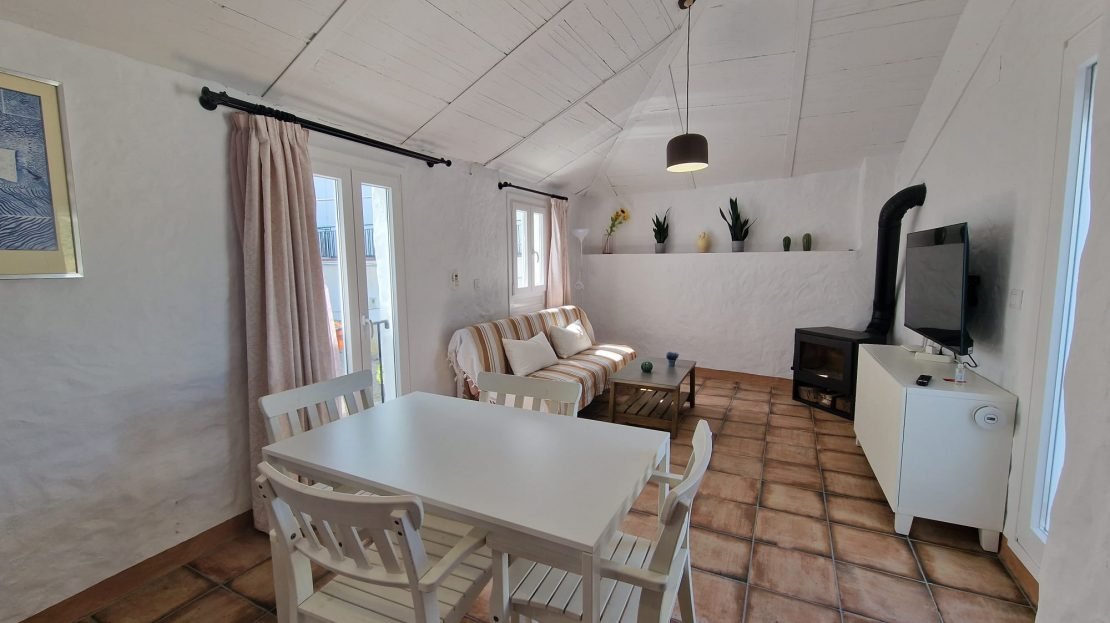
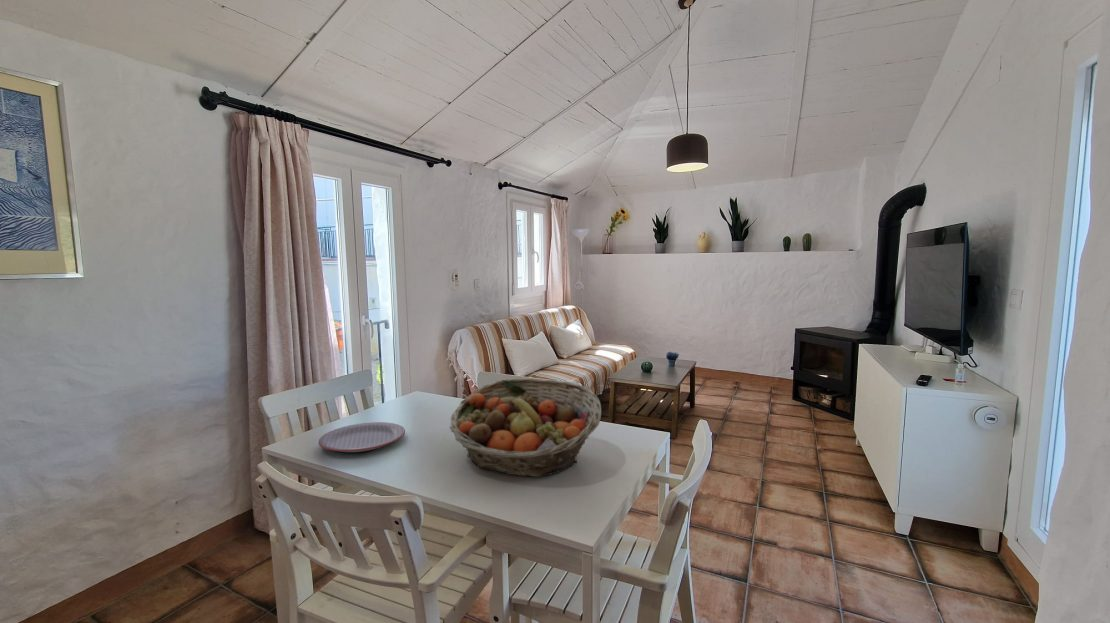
+ fruit basket [449,378,602,478]
+ plate [318,421,406,453]
